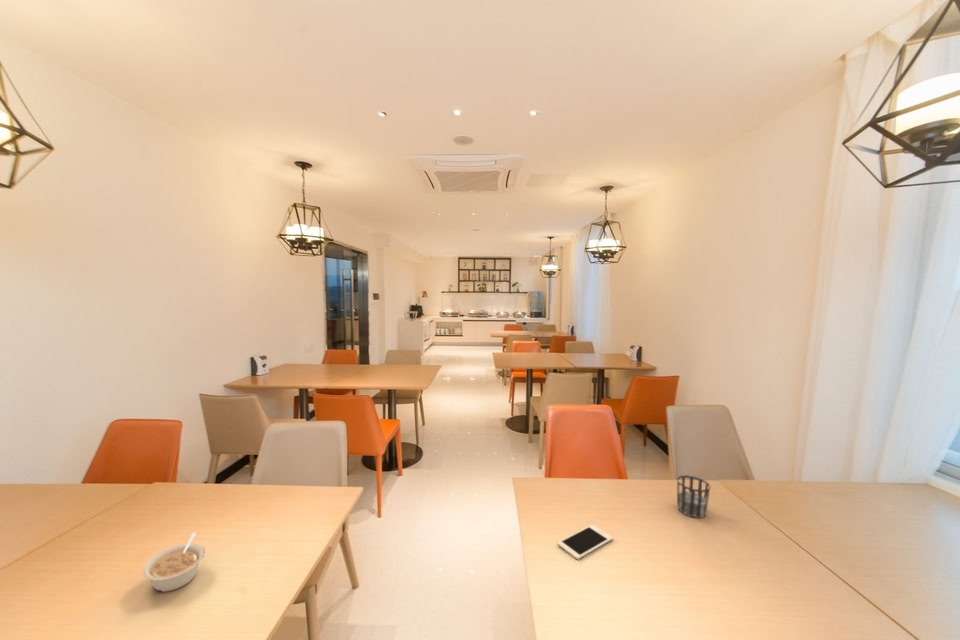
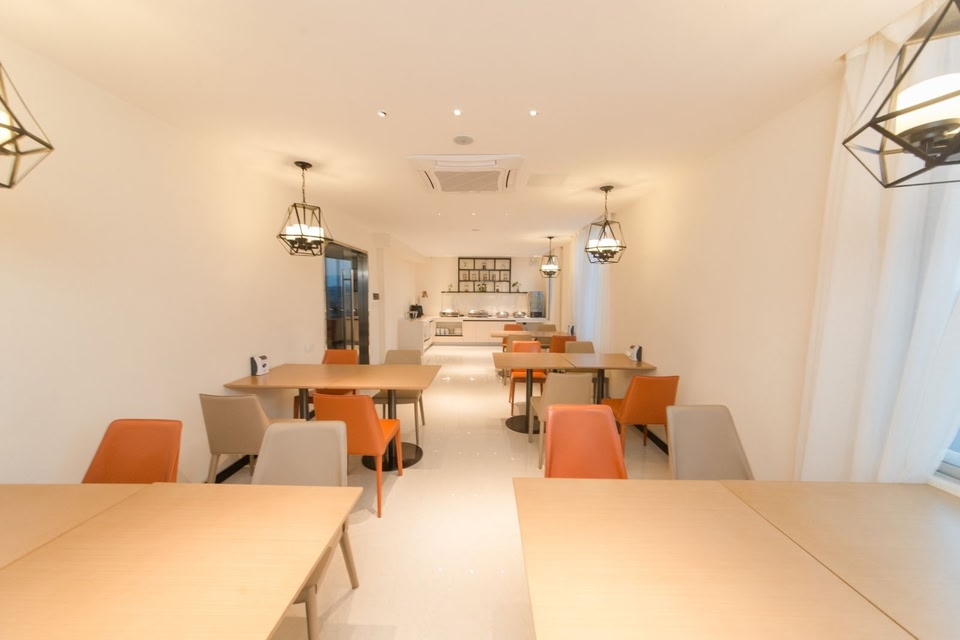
- cell phone [557,524,614,560]
- legume [142,532,206,593]
- cup [676,474,711,519]
